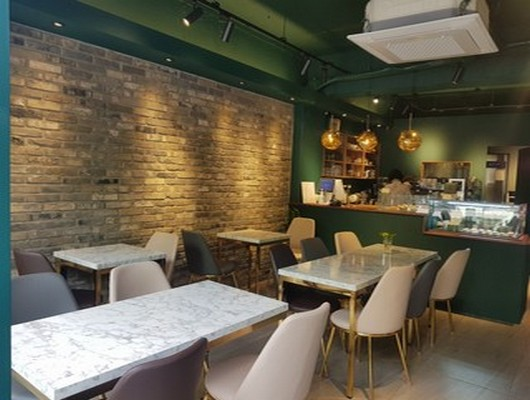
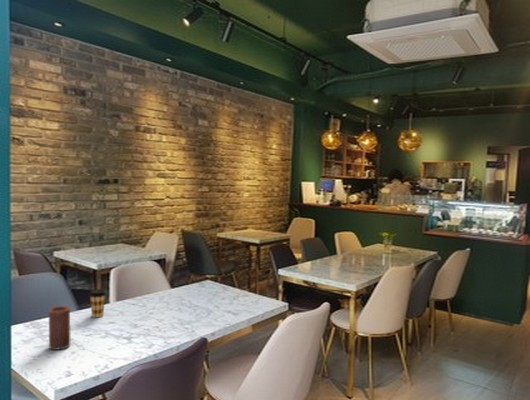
+ candle [48,305,71,351]
+ coffee cup [88,288,107,318]
